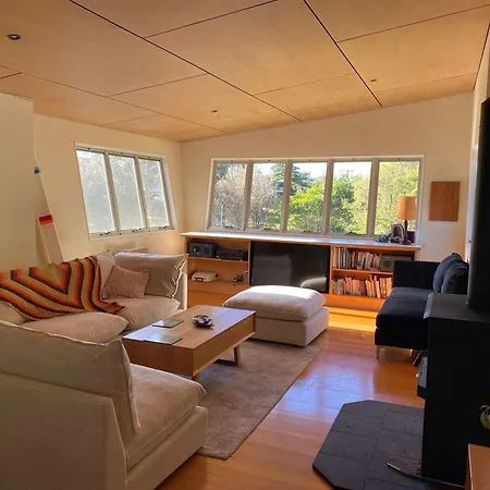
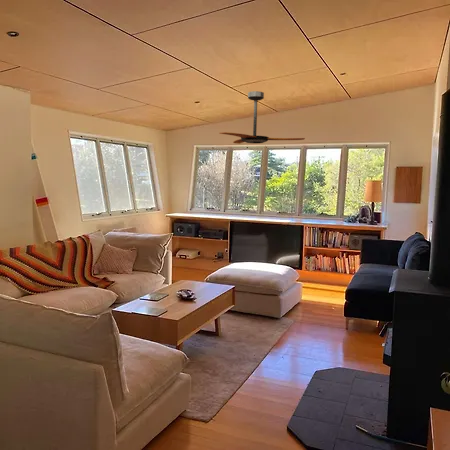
+ ceiling fan [218,90,306,145]
